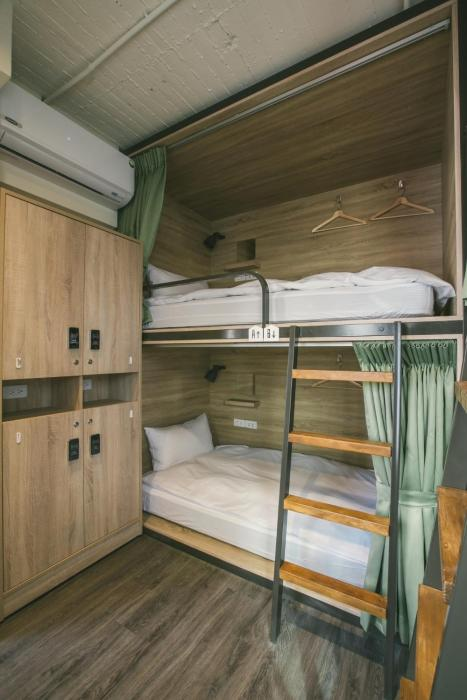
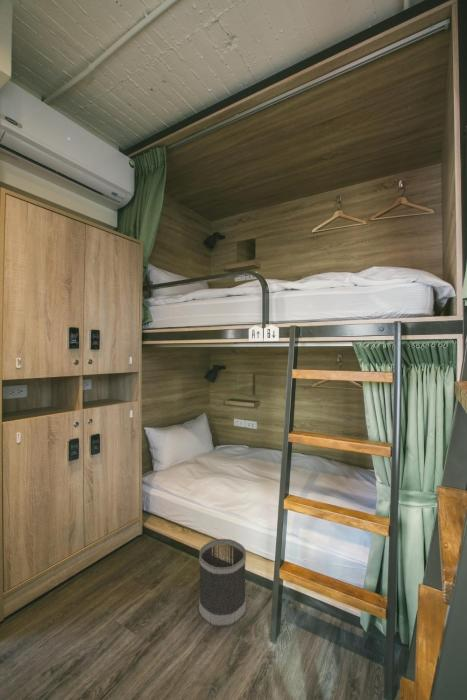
+ wastebasket [198,538,247,628]
